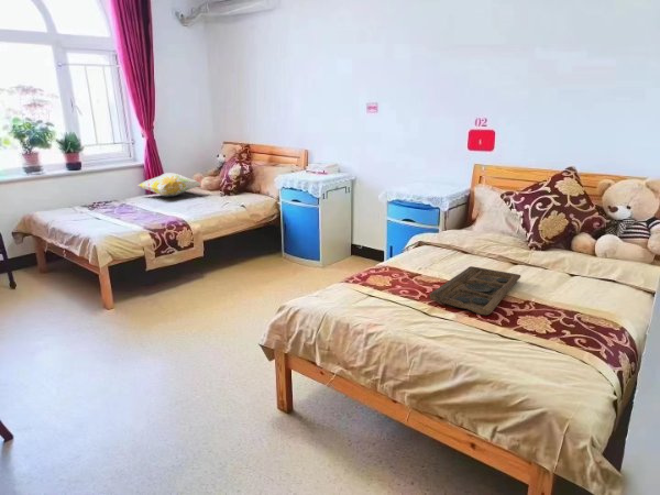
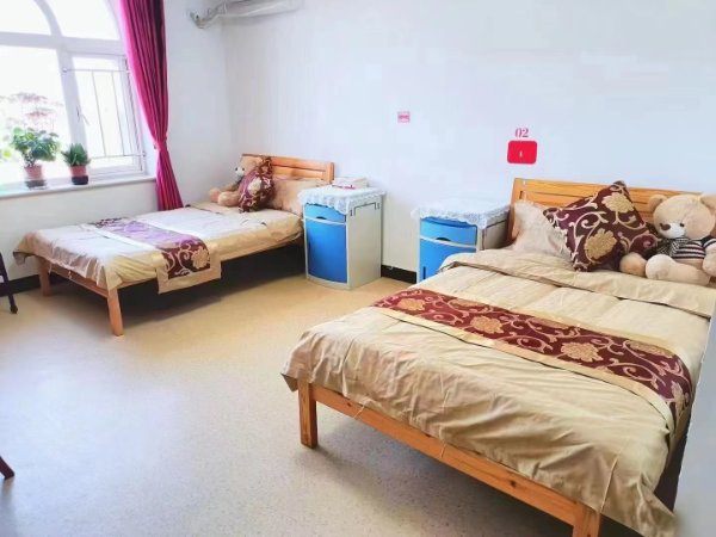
- decorative pillow [136,172,201,197]
- decorative tray [429,265,521,316]
